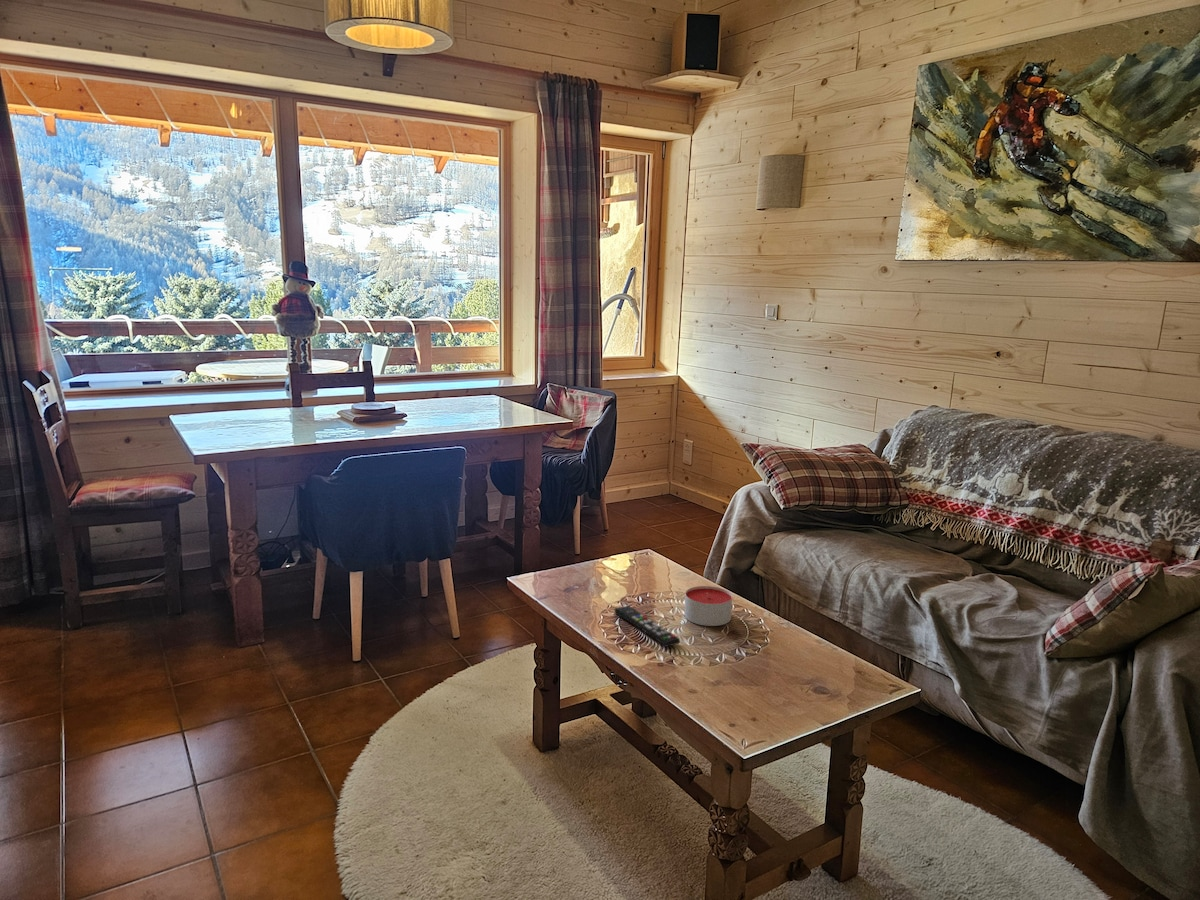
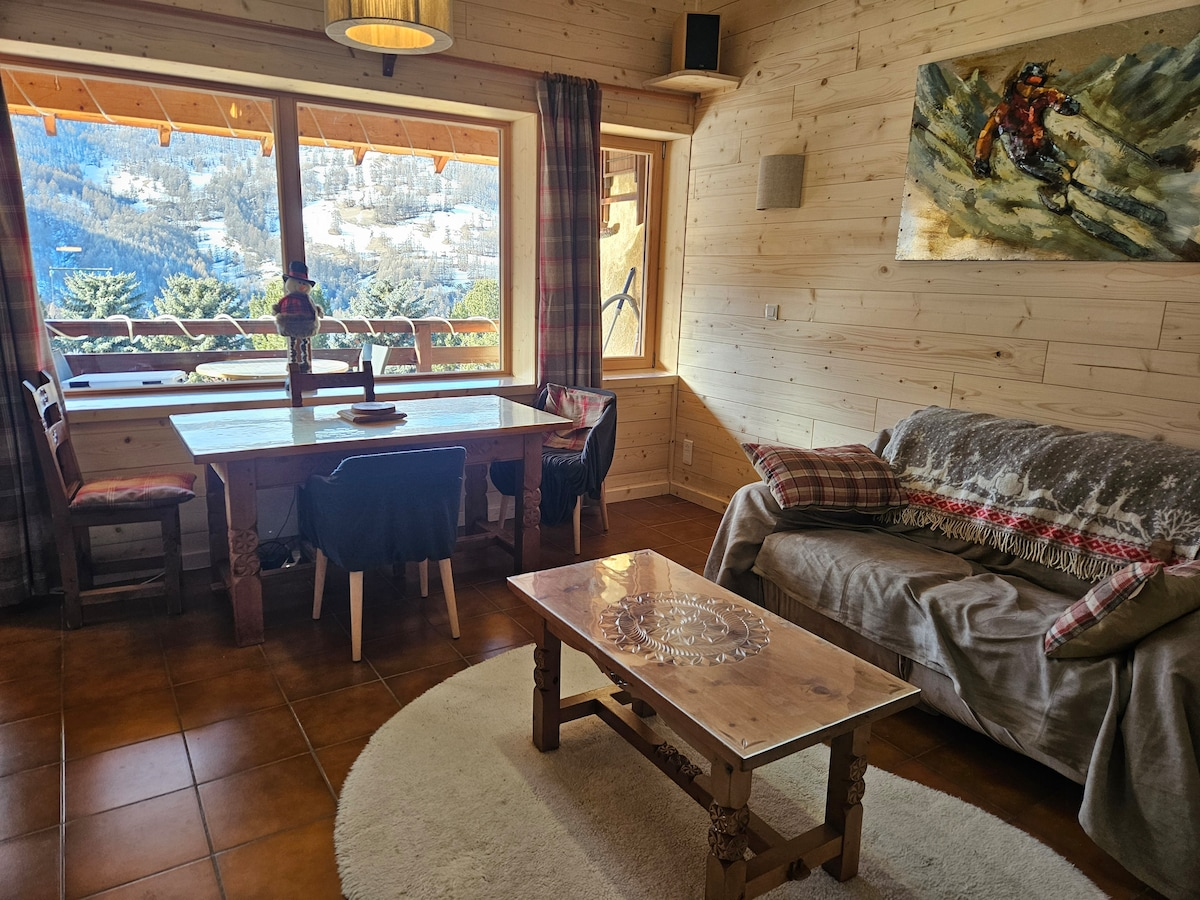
- remote control [613,605,681,648]
- candle [683,585,733,627]
